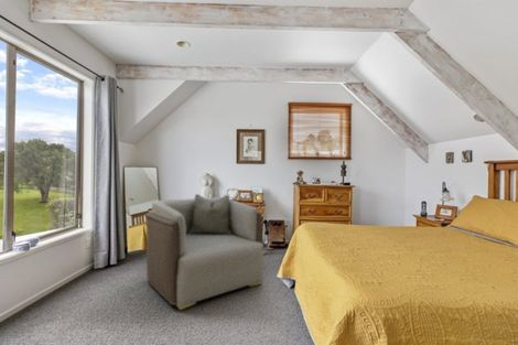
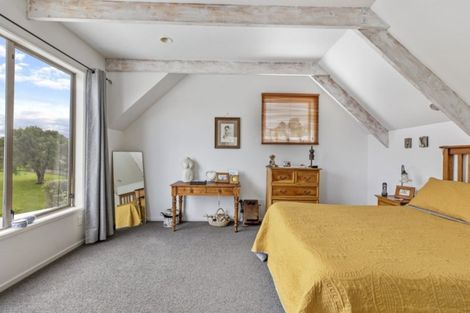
- armchair [144,193,265,311]
